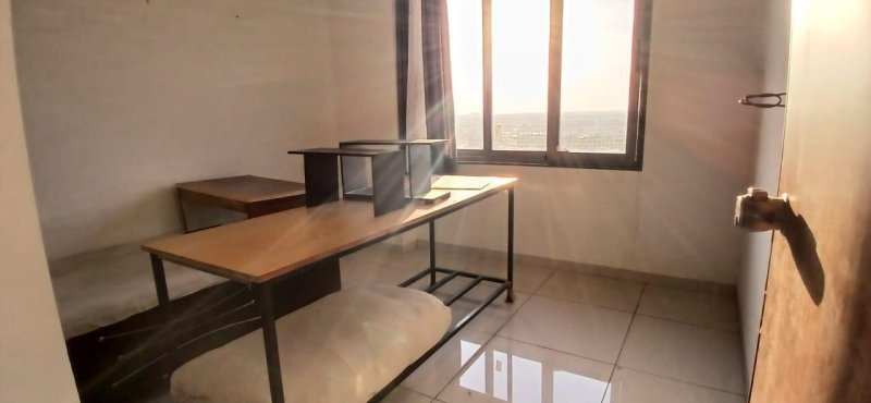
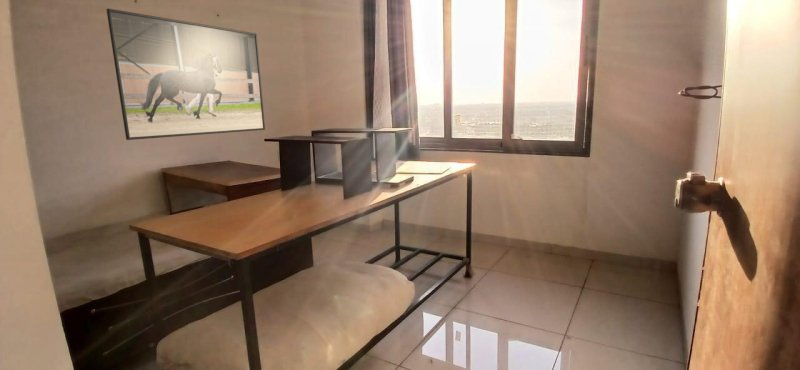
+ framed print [105,8,266,141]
